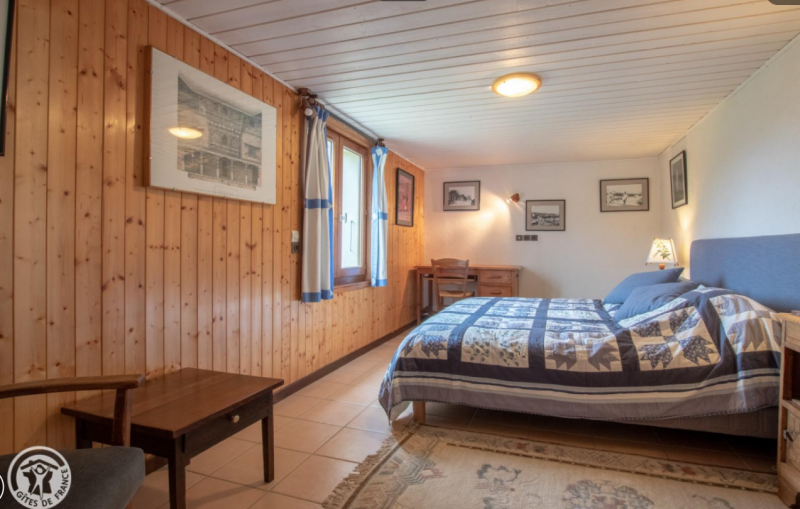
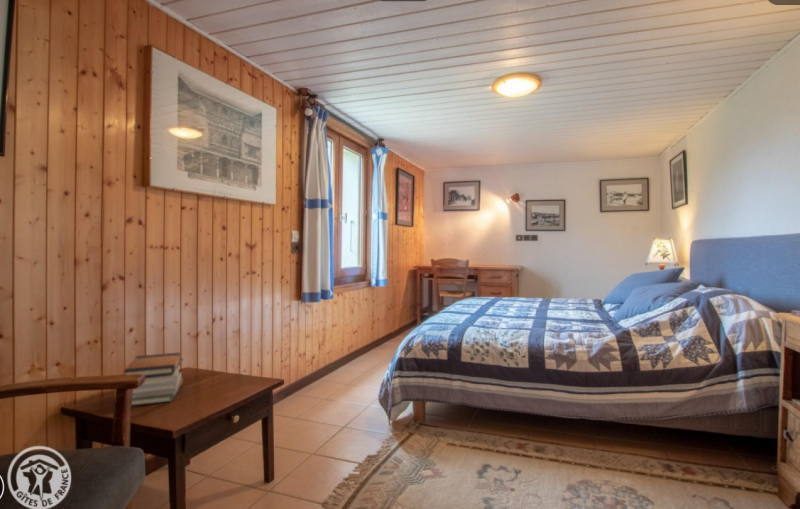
+ book stack [122,351,184,407]
